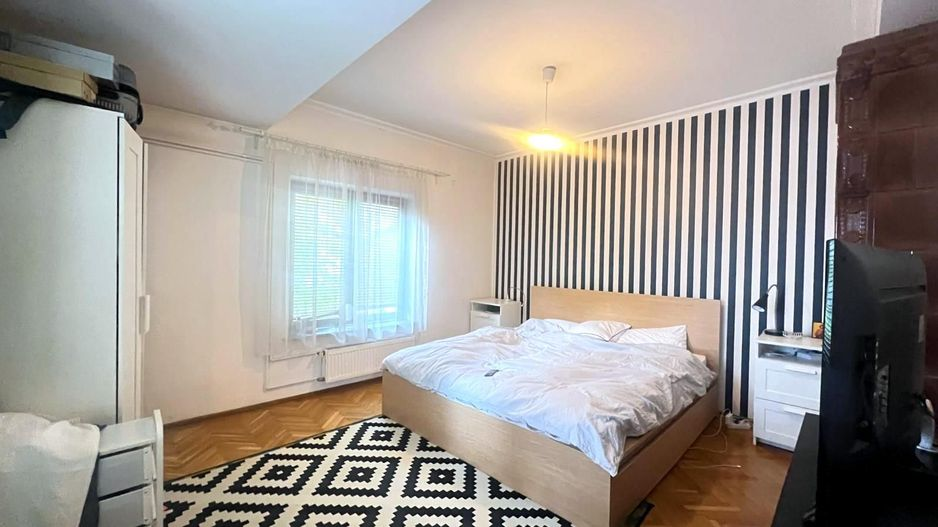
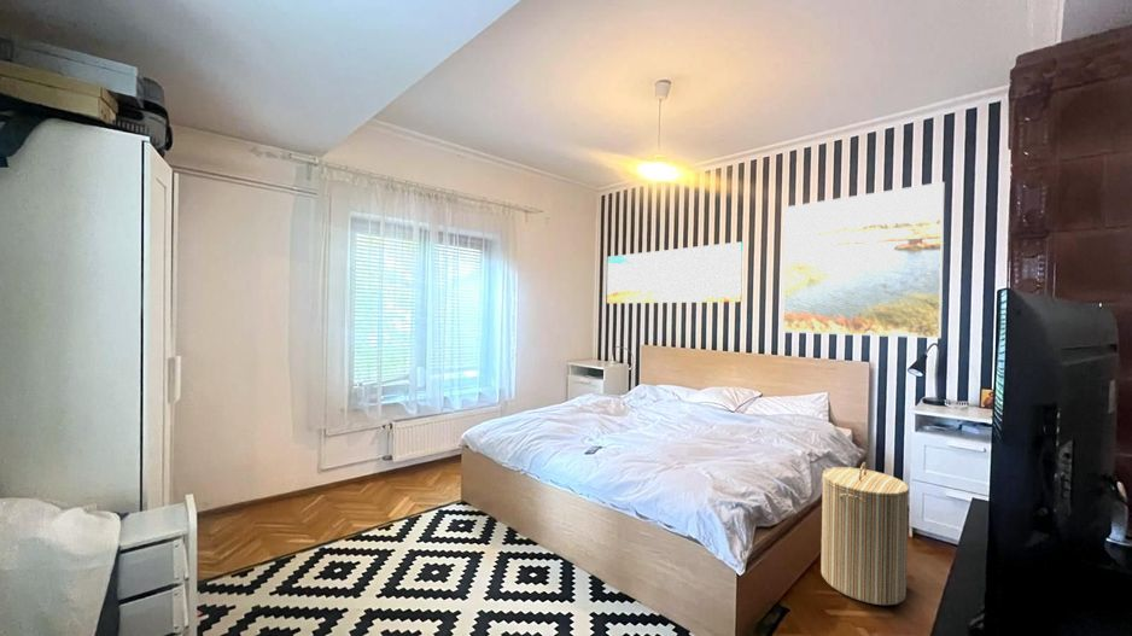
+ laundry hamper [819,461,910,606]
+ wall art [606,241,743,304]
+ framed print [781,181,946,339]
